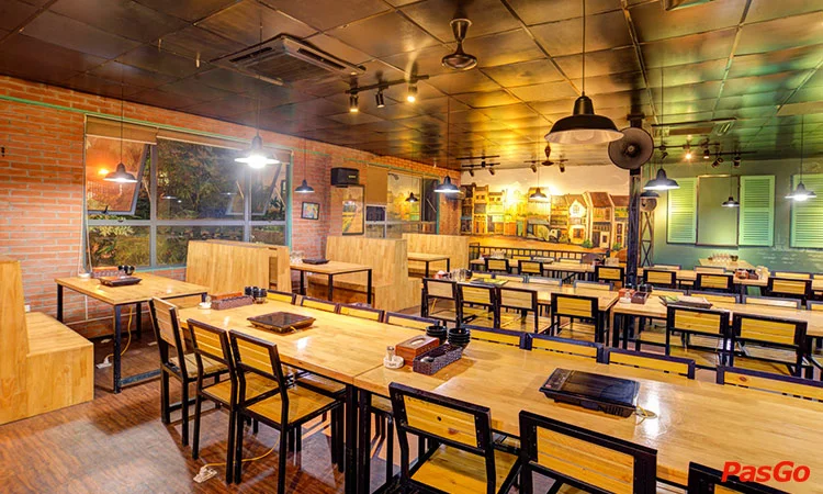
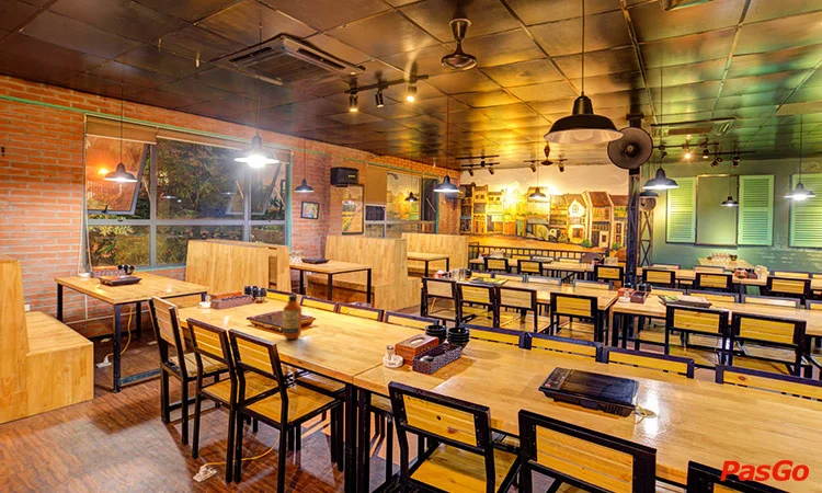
+ bottle [282,295,302,341]
